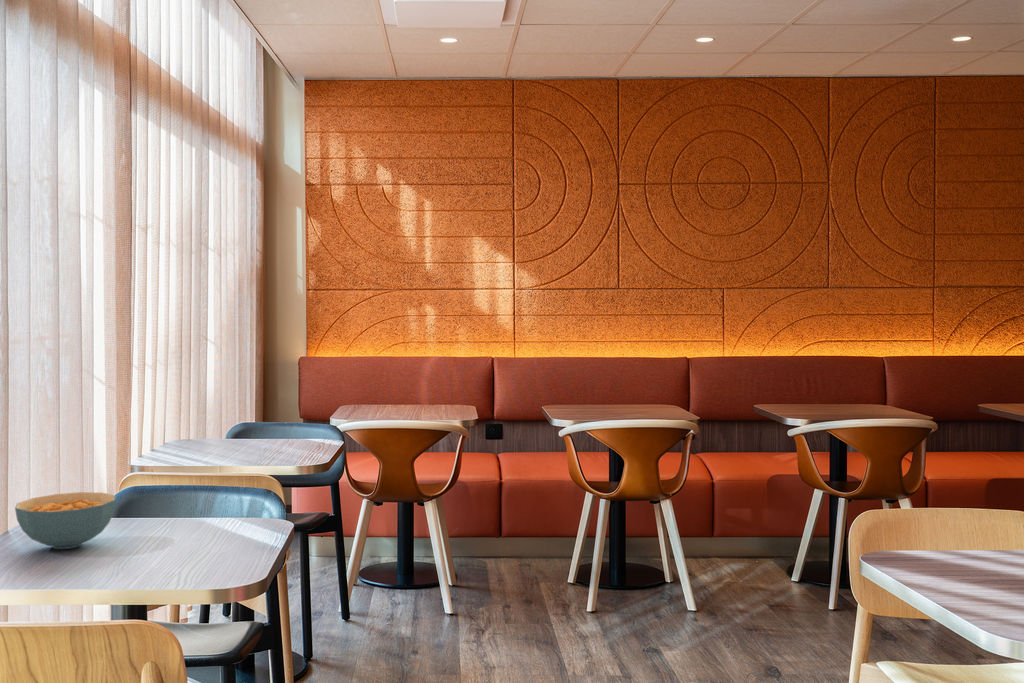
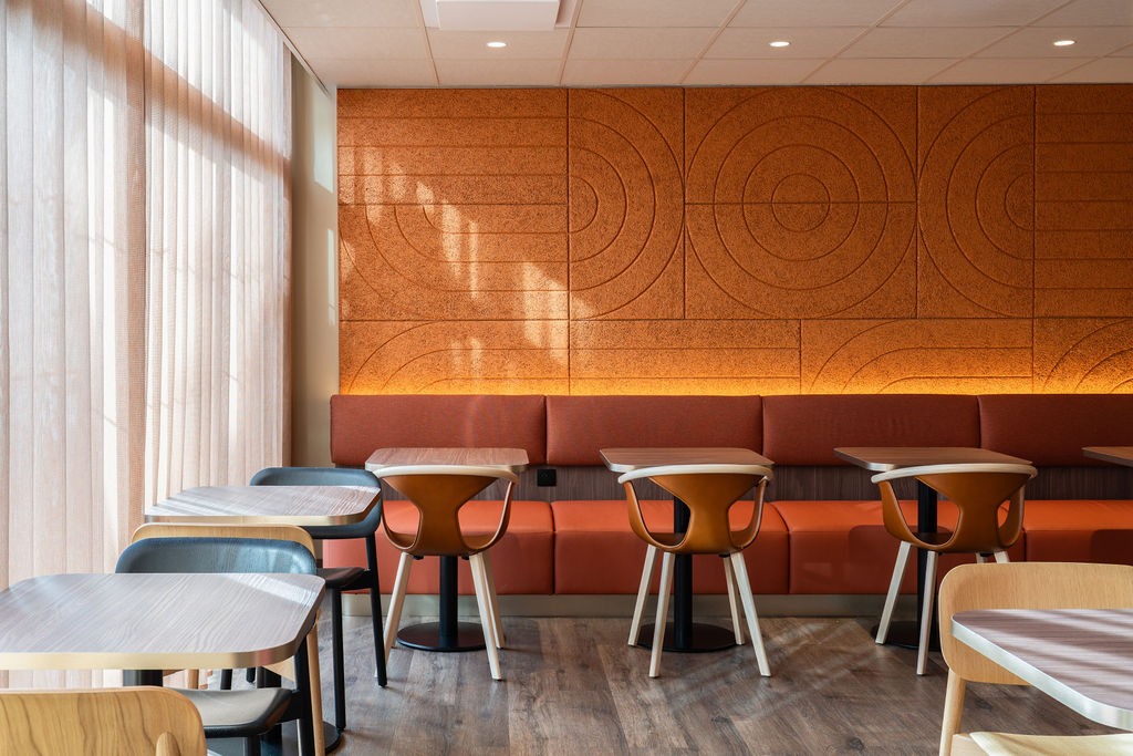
- cereal bowl [14,491,116,550]
